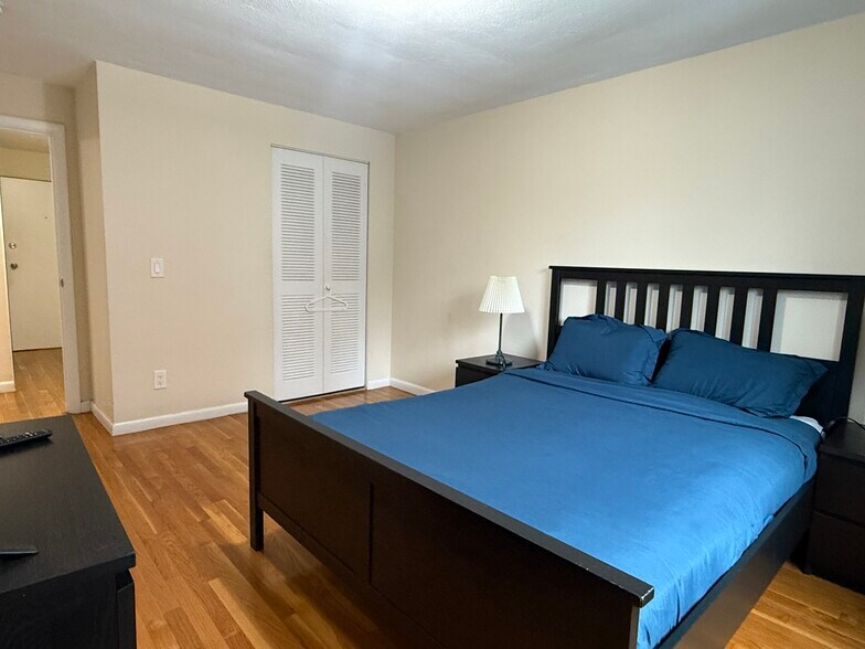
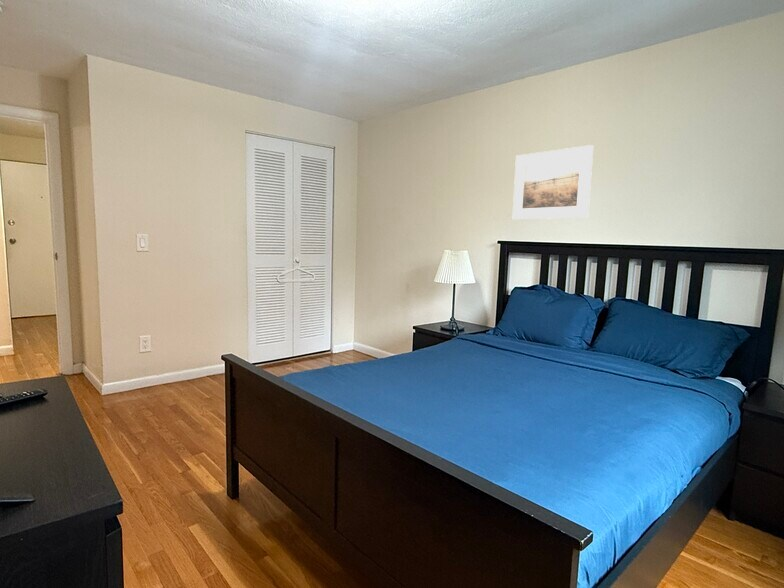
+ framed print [512,144,594,220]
